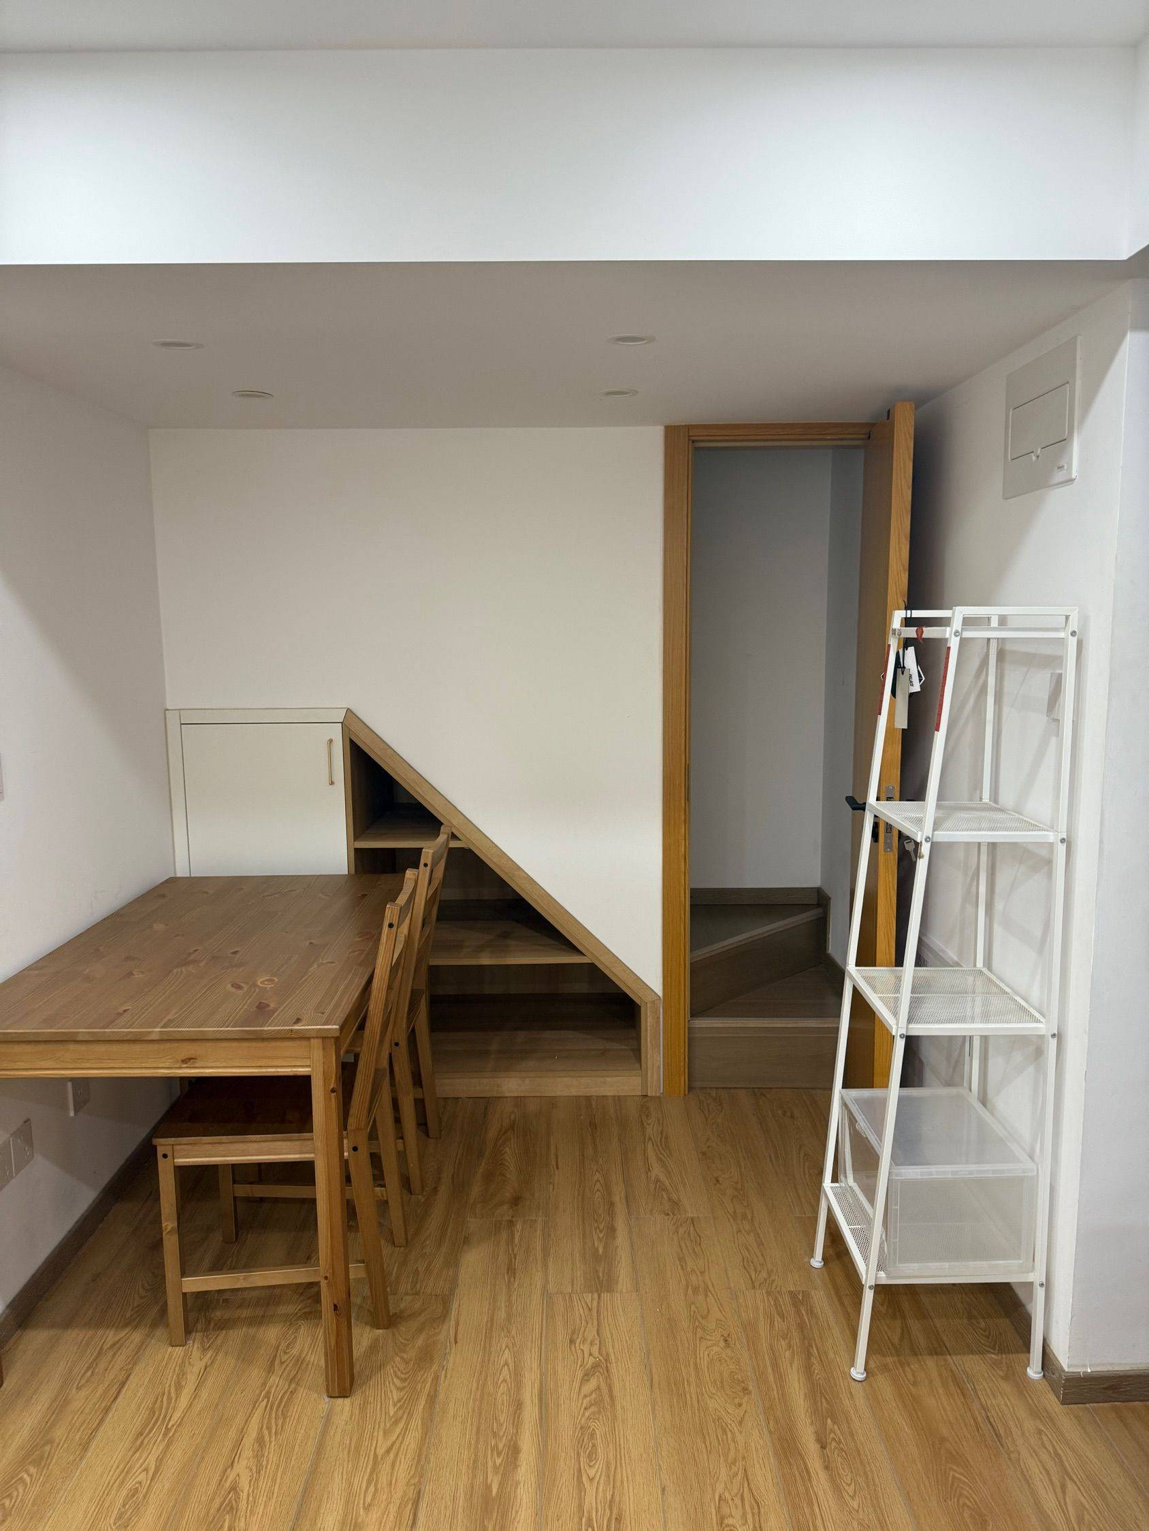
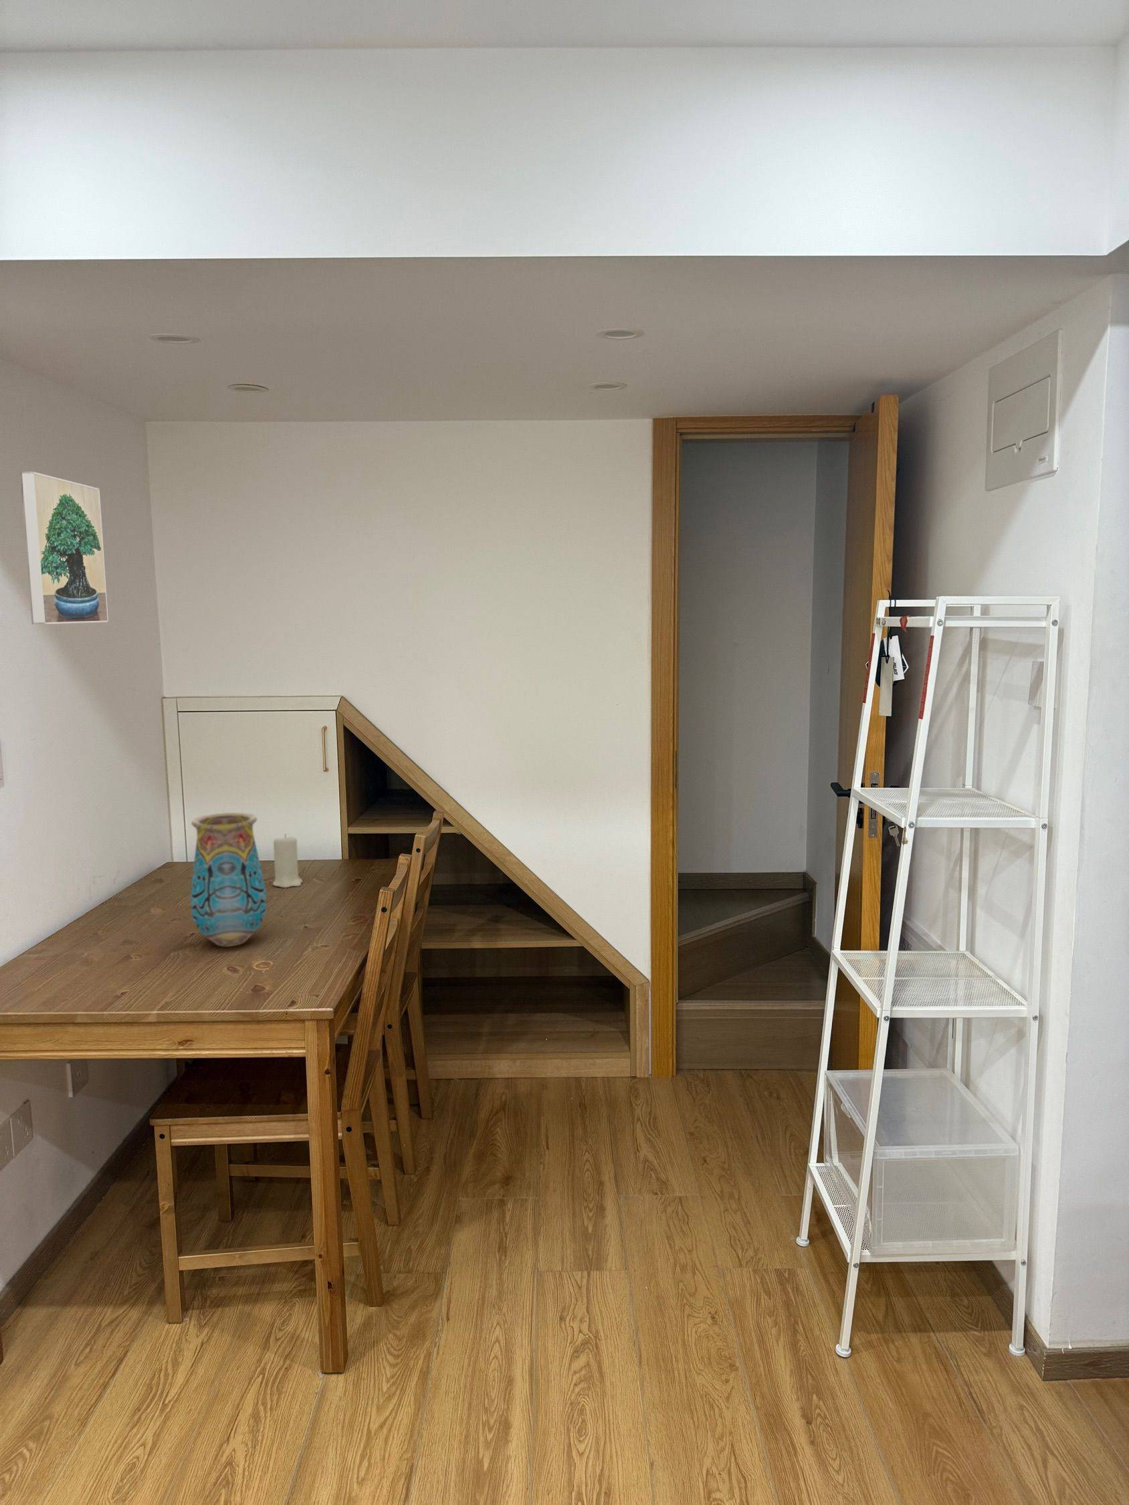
+ candle [273,834,302,888]
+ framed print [19,471,109,625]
+ vase [190,812,267,948]
